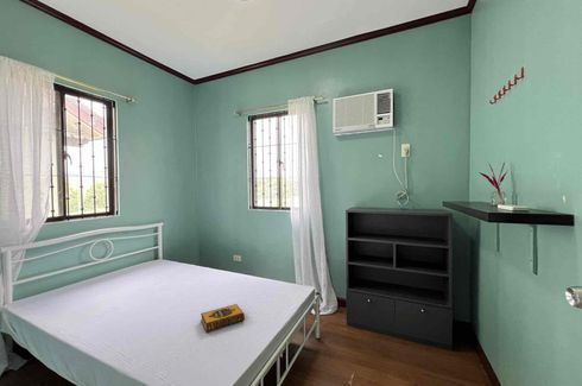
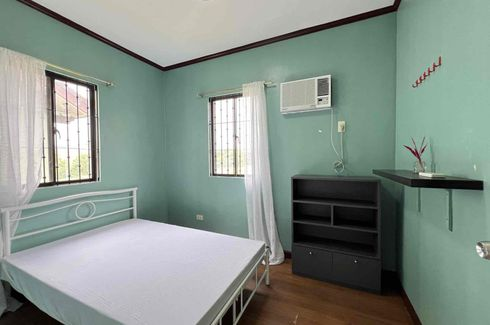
- hardback book [200,303,246,334]
